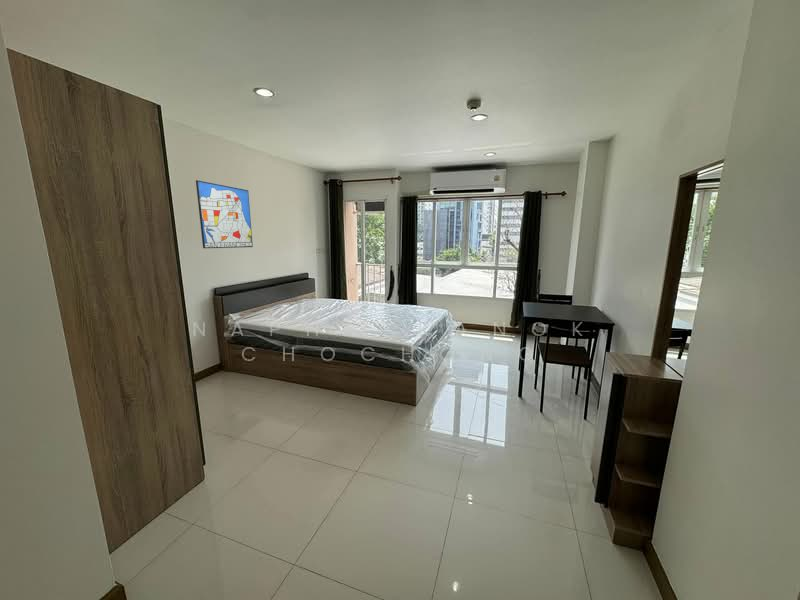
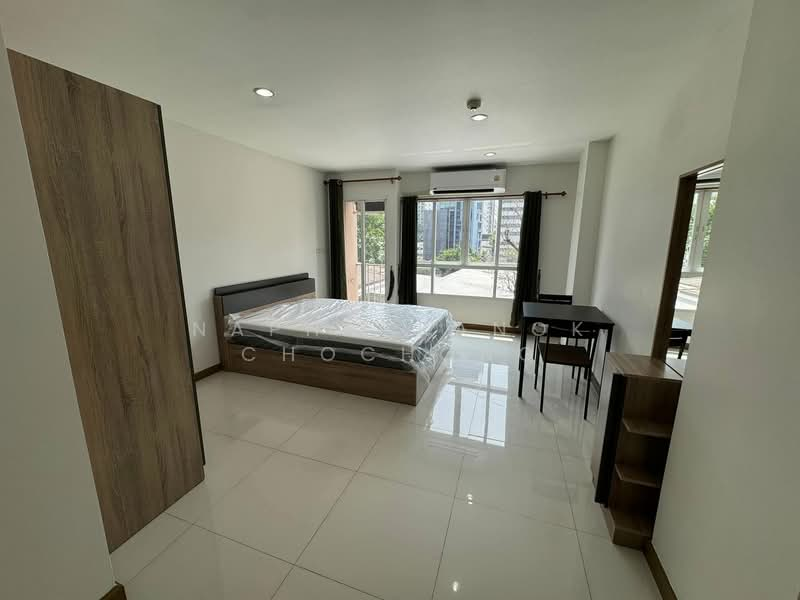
- wall art [195,179,254,249]
